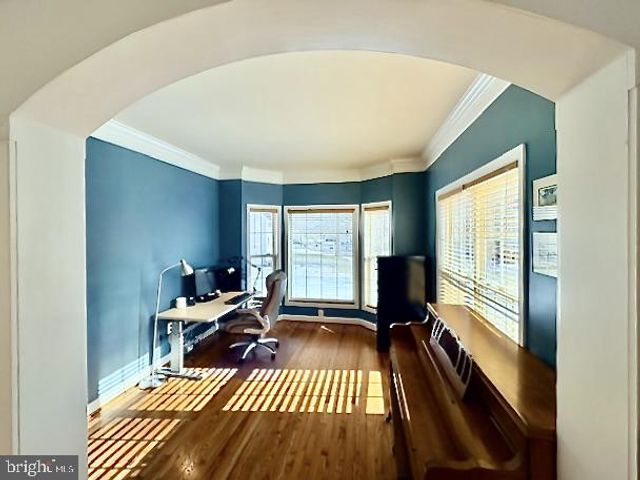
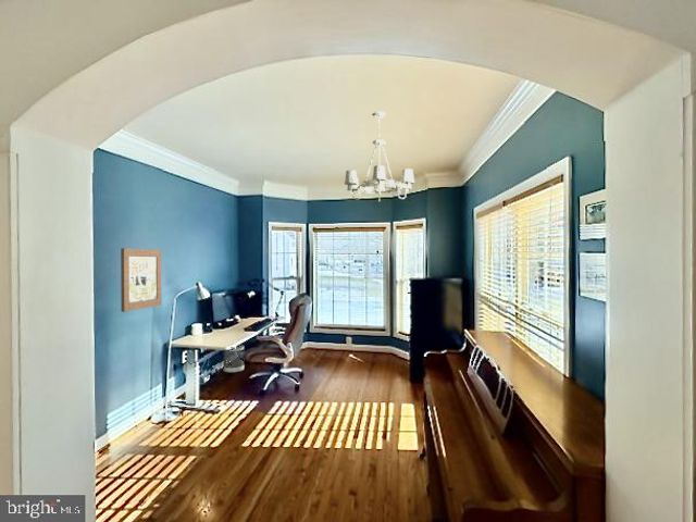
+ chandelier [344,111,415,201]
+ wall art [120,247,162,313]
+ wastebasket [222,345,245,373]
